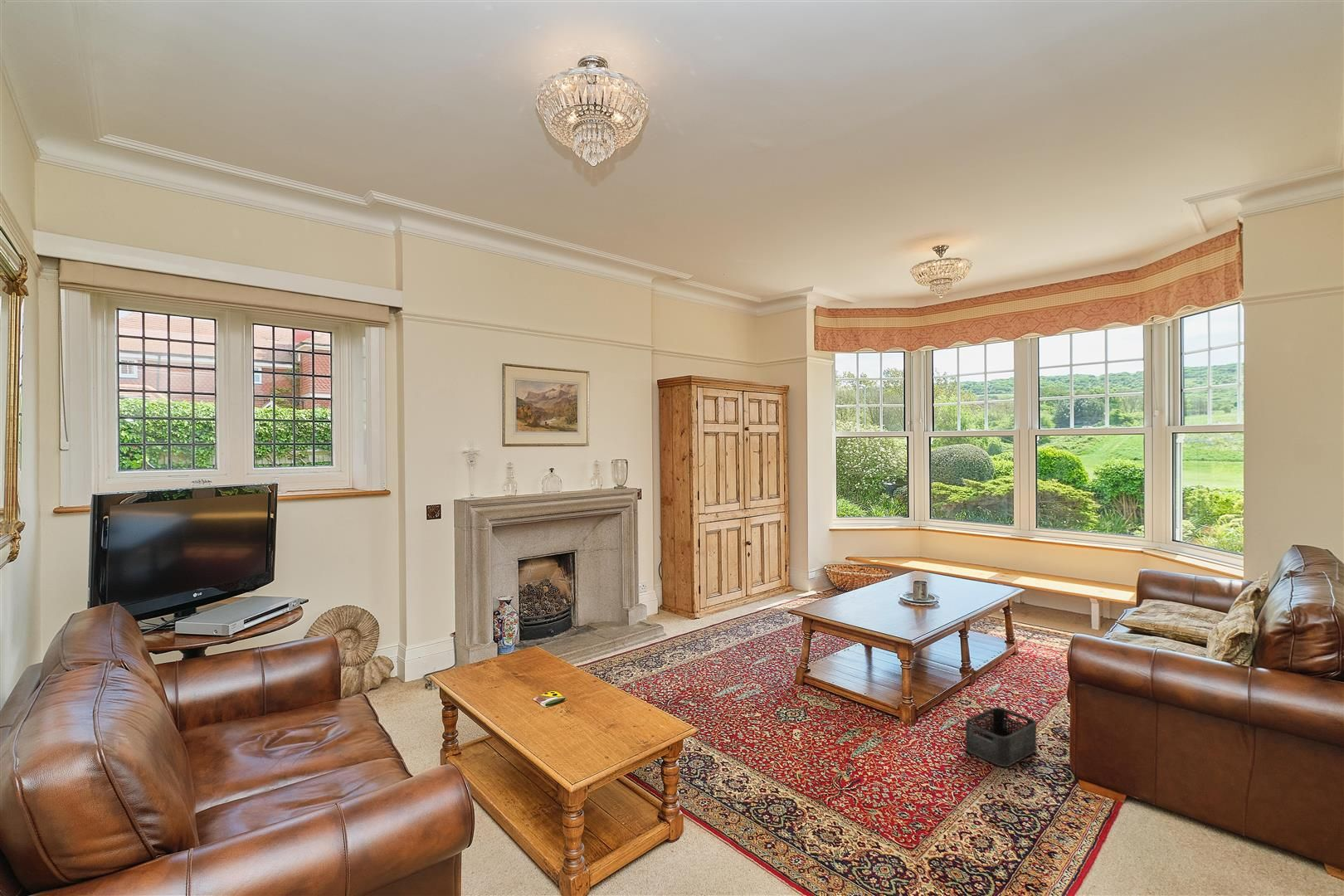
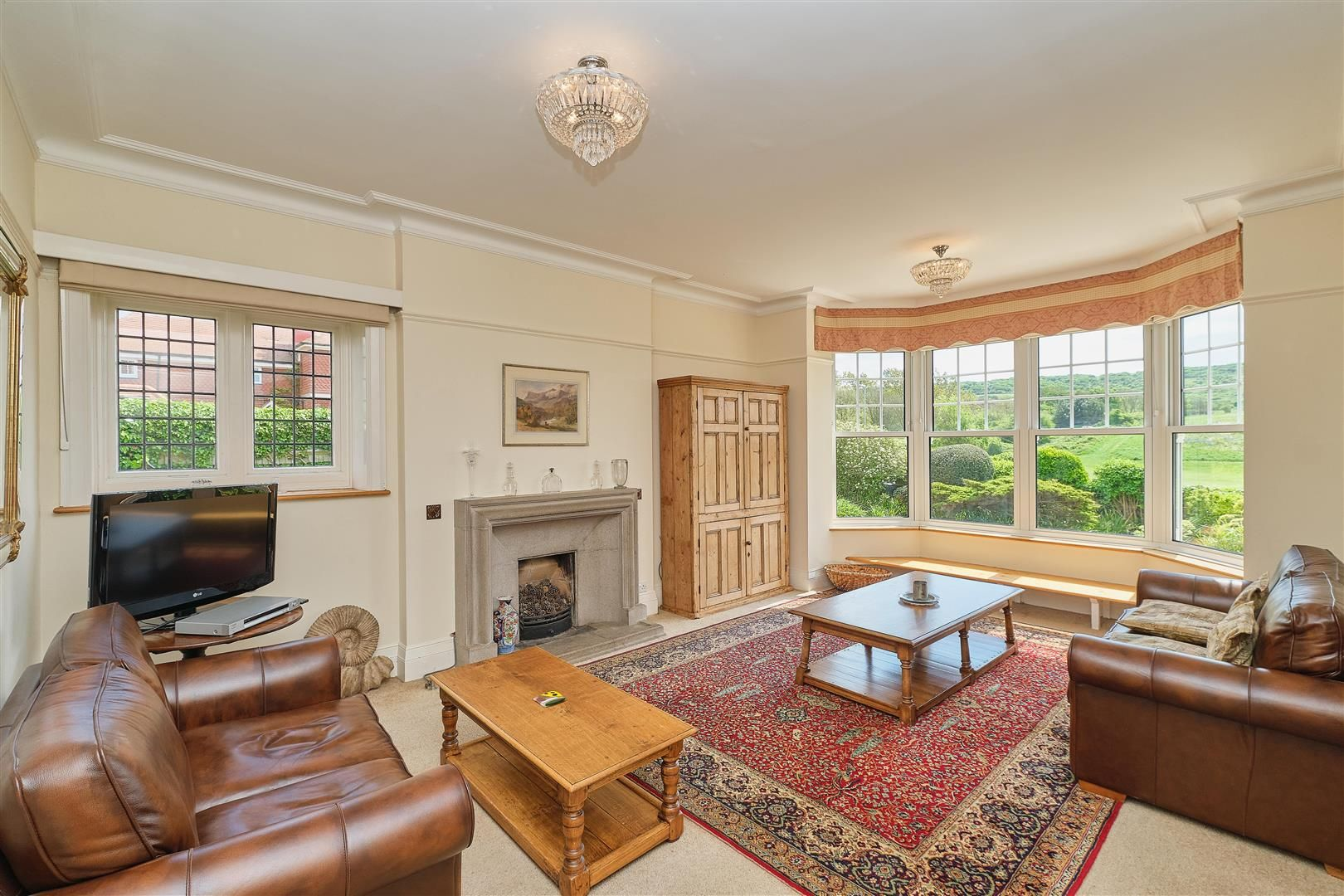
- storage bin [965,706,1038,767]
